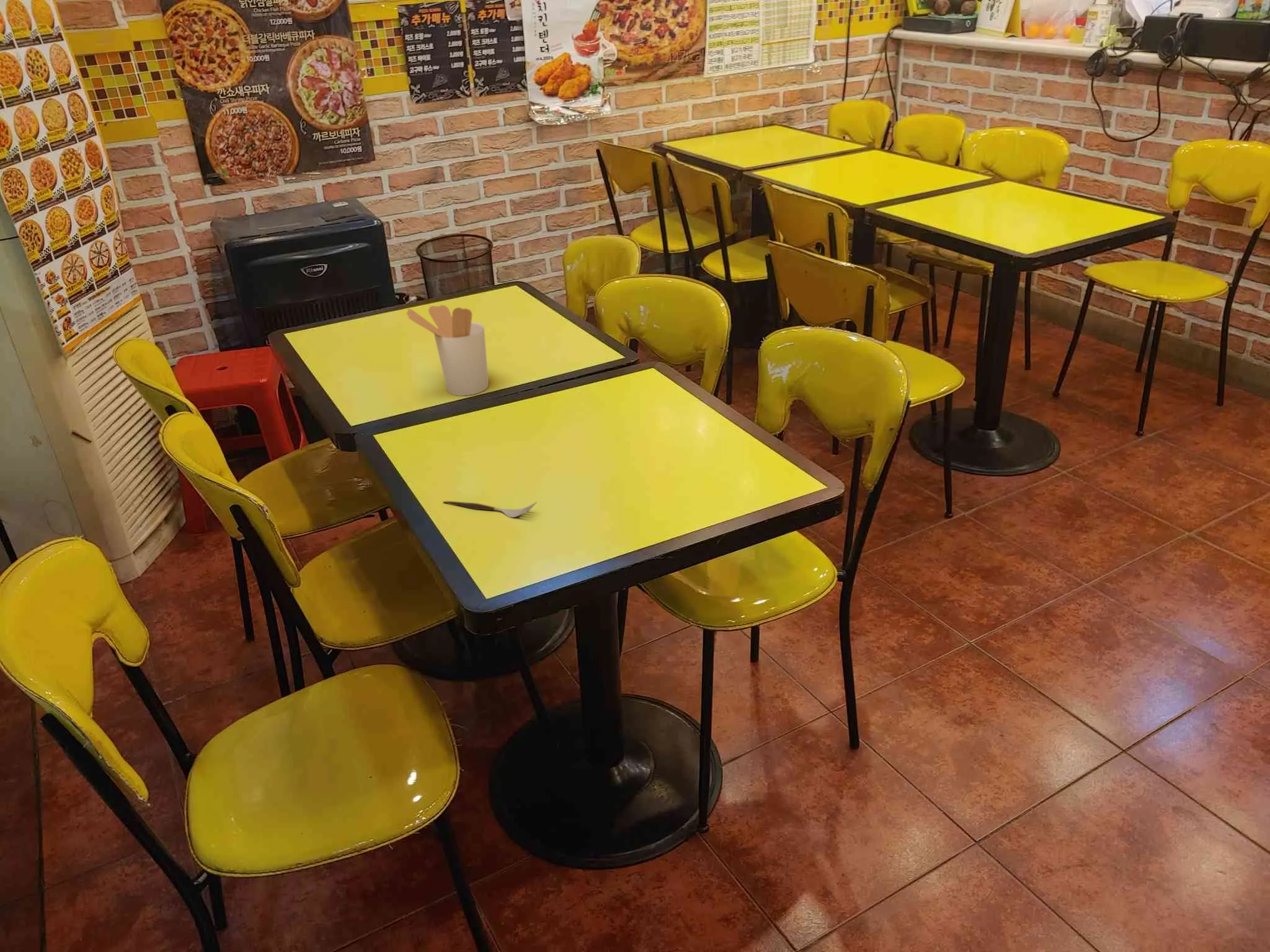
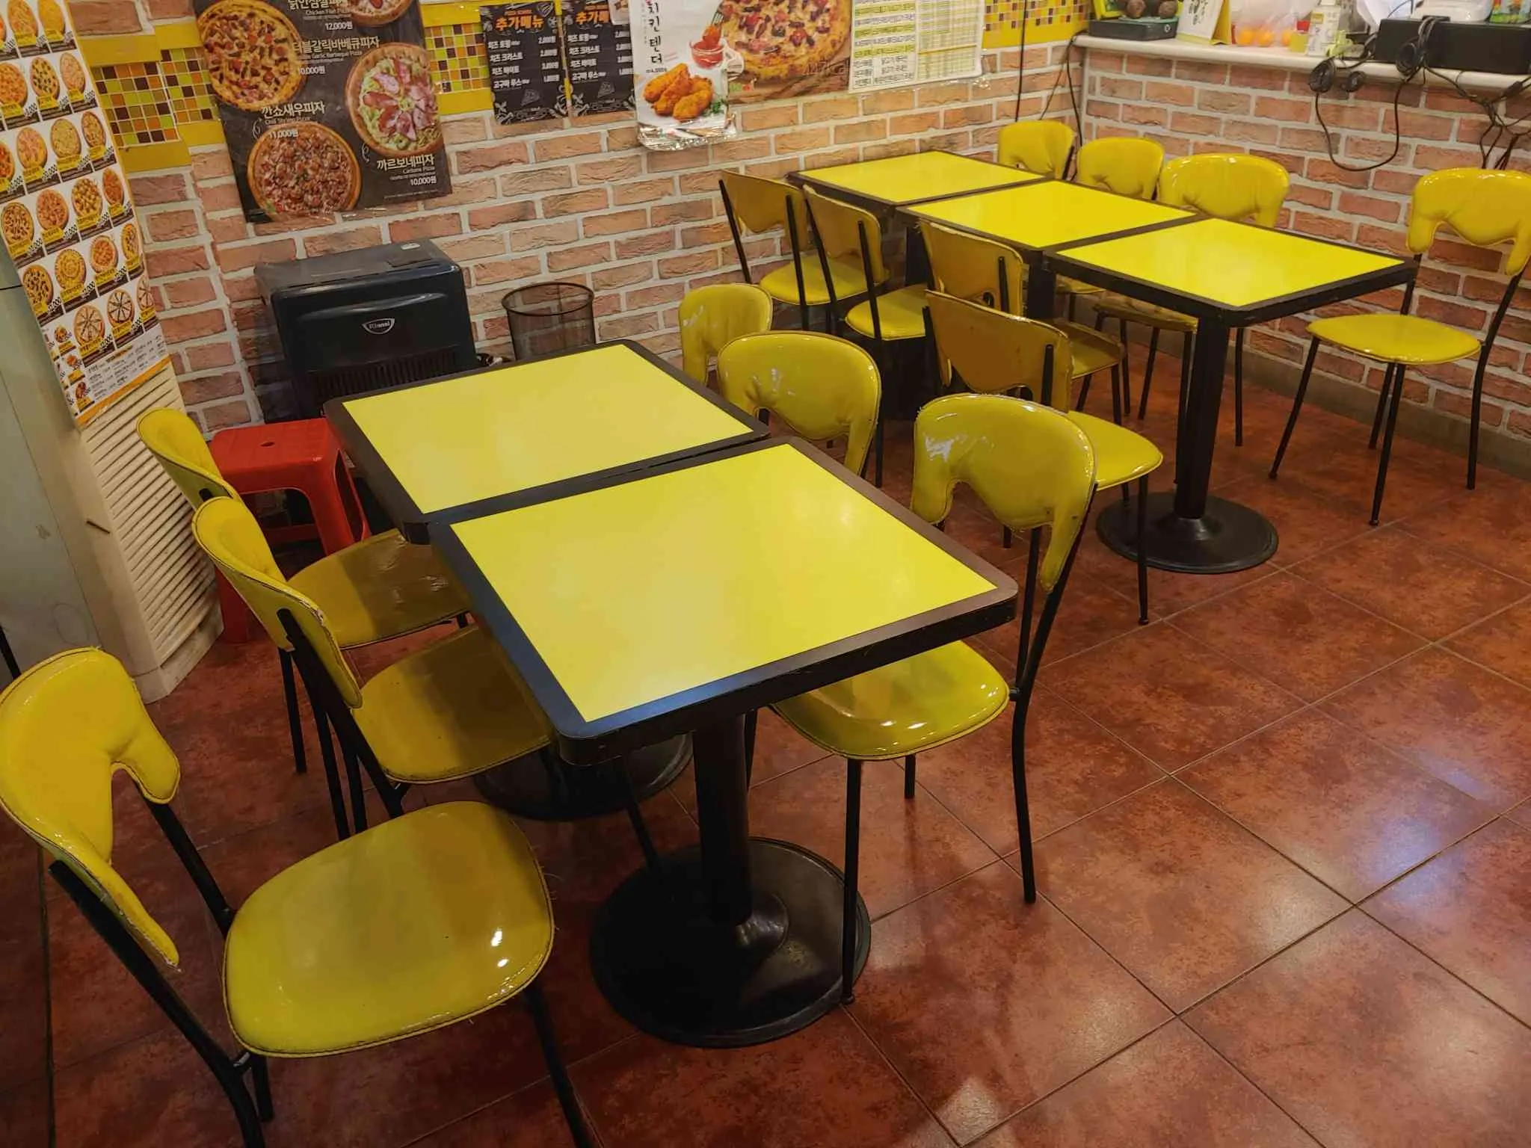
- fork [442,501,538,518]
- utensil holder [406,304,489,397]
